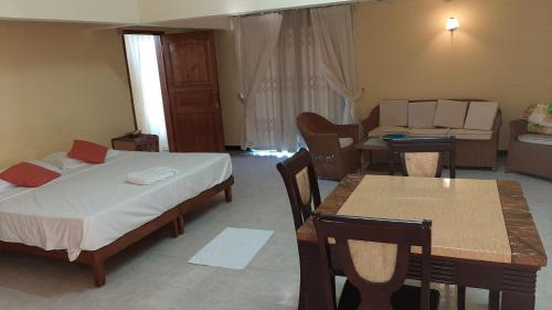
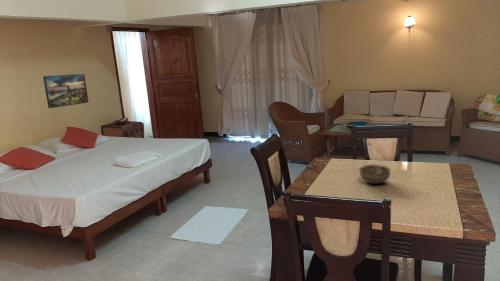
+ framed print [42,73,89,109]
+ bowl [358,163,392,185]
